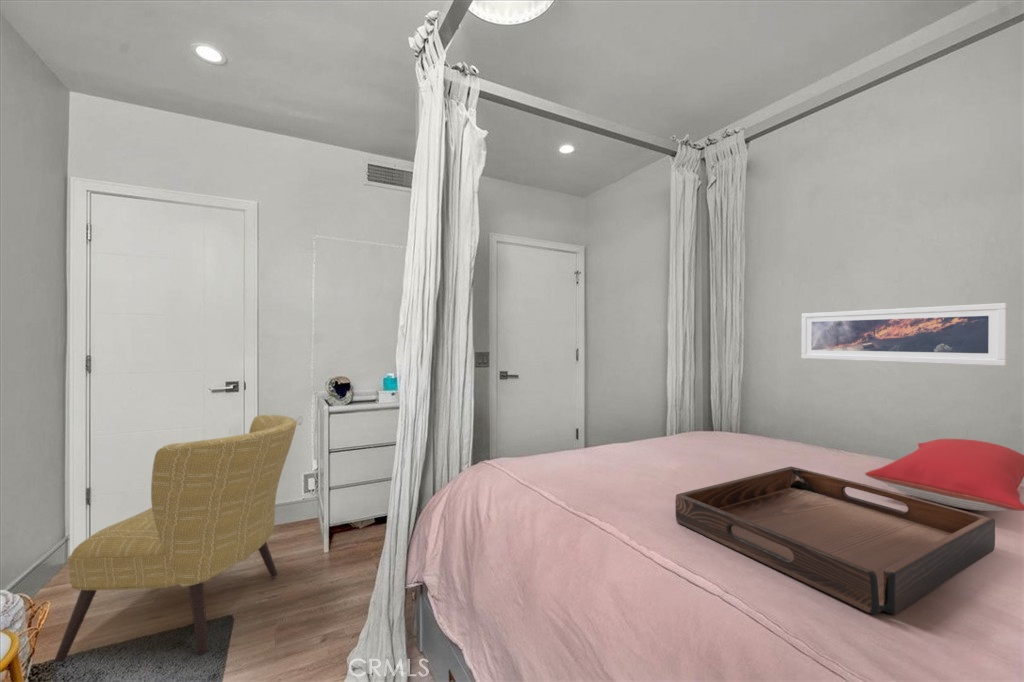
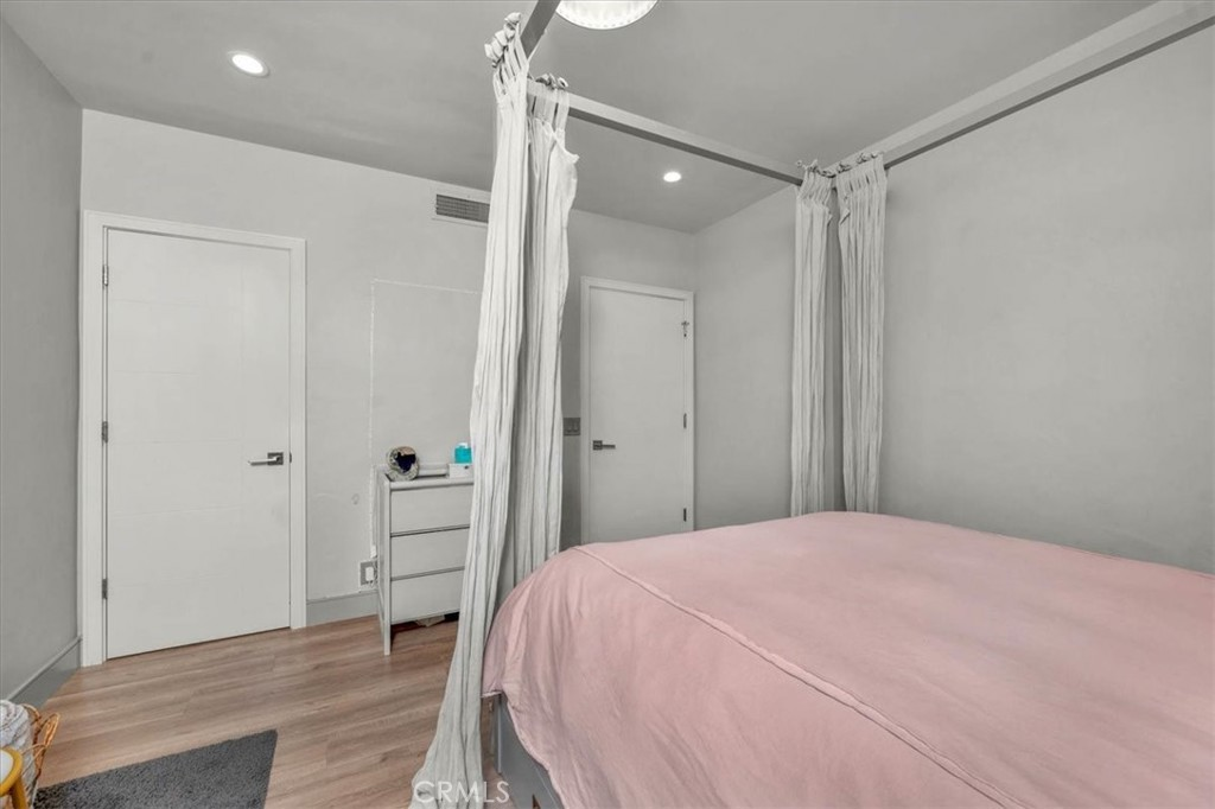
- serving tray [675,465,996,615]
- chair [54,414,298,663]
- pillow [864,438,1024,512]
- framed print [800,302,1009,367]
